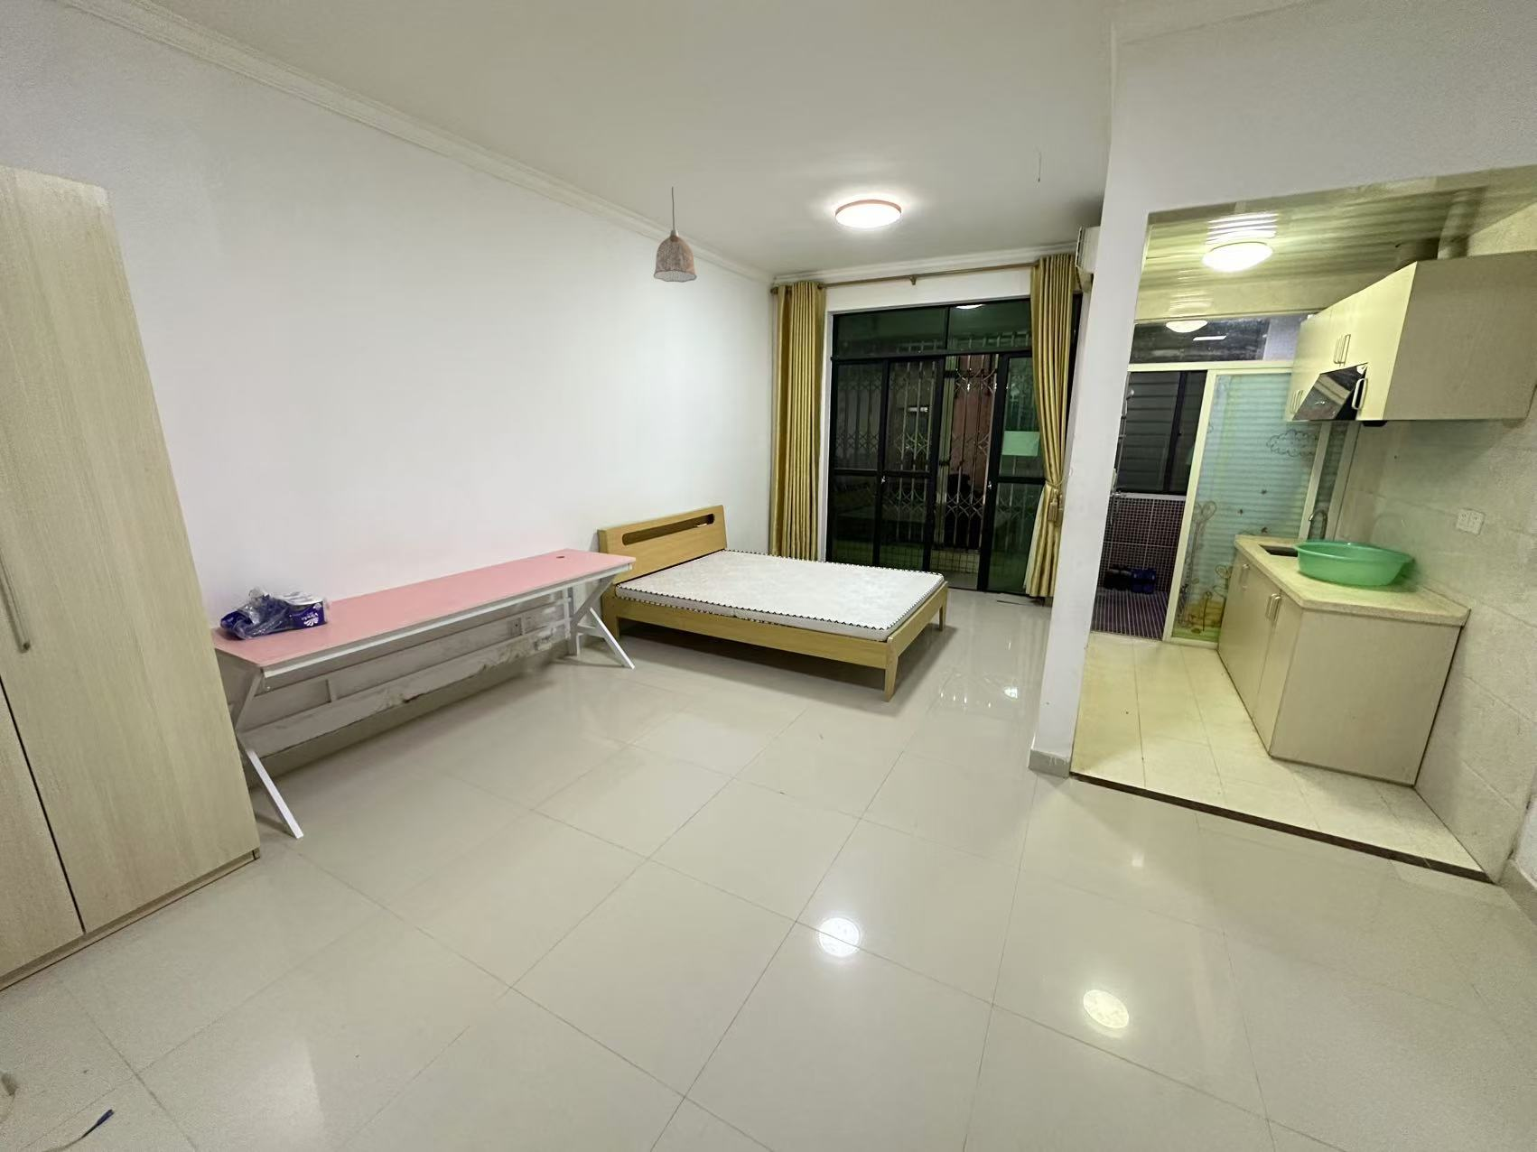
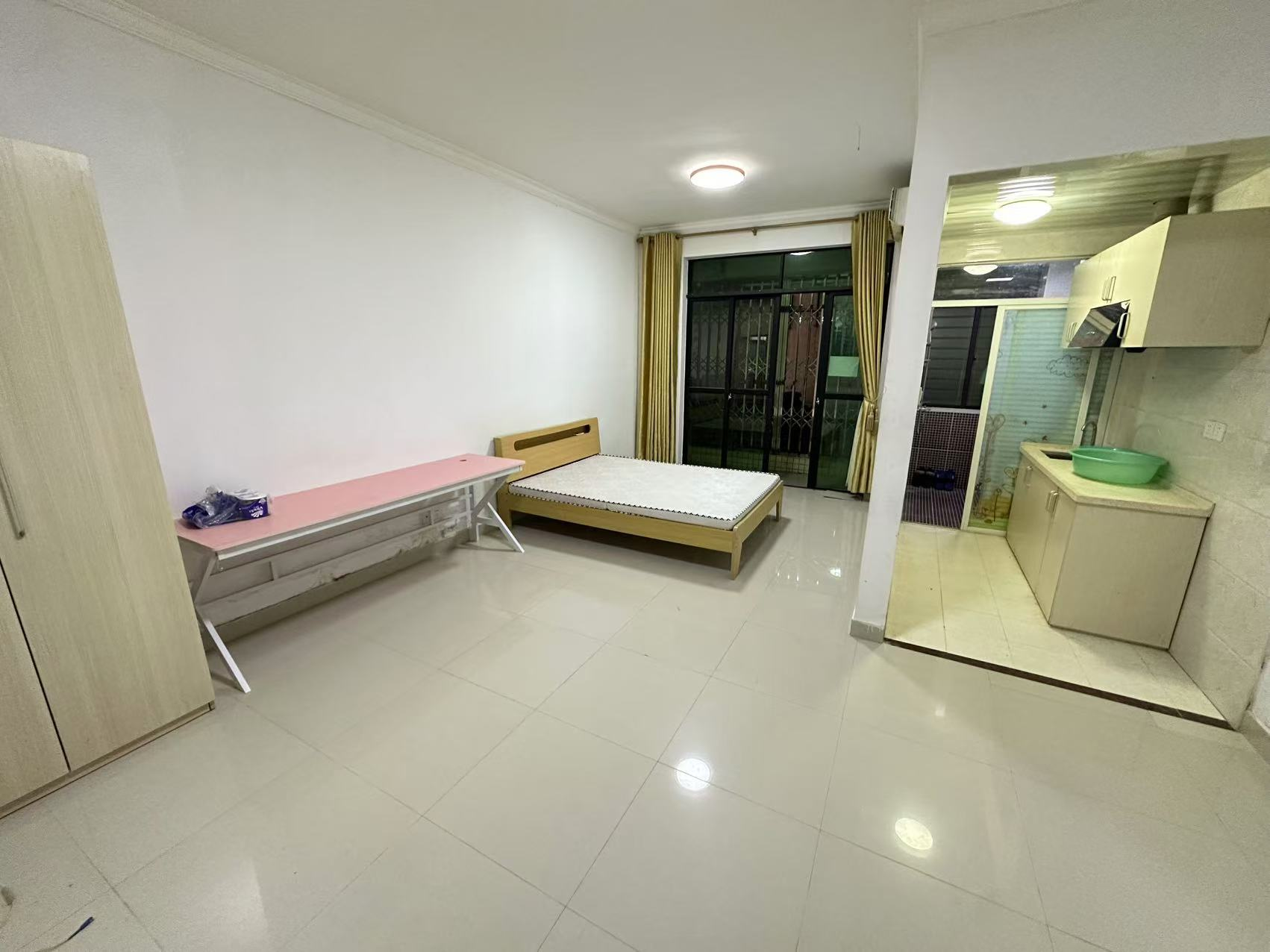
- pendant lamp [652,186,698,283]
